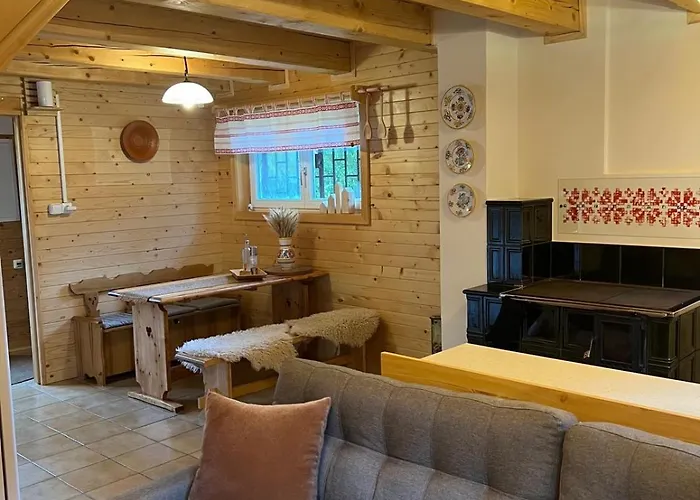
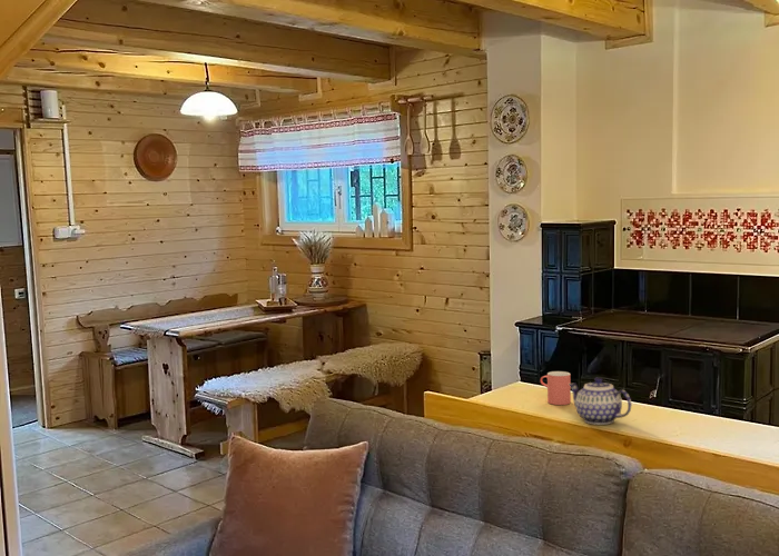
+ teapot [569,376,633,426]
+ cup [540,370,572,406]
